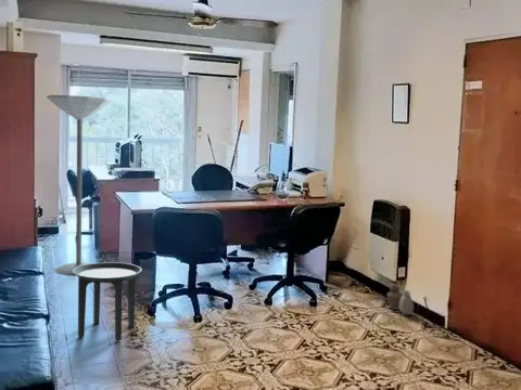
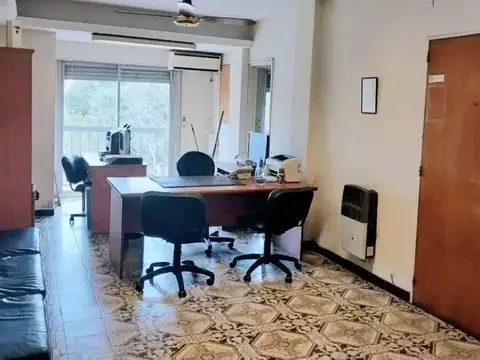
- vase [386,284,415,316]
- side table [73,261,142,341]
- floor lamp [46,94,113,275]
